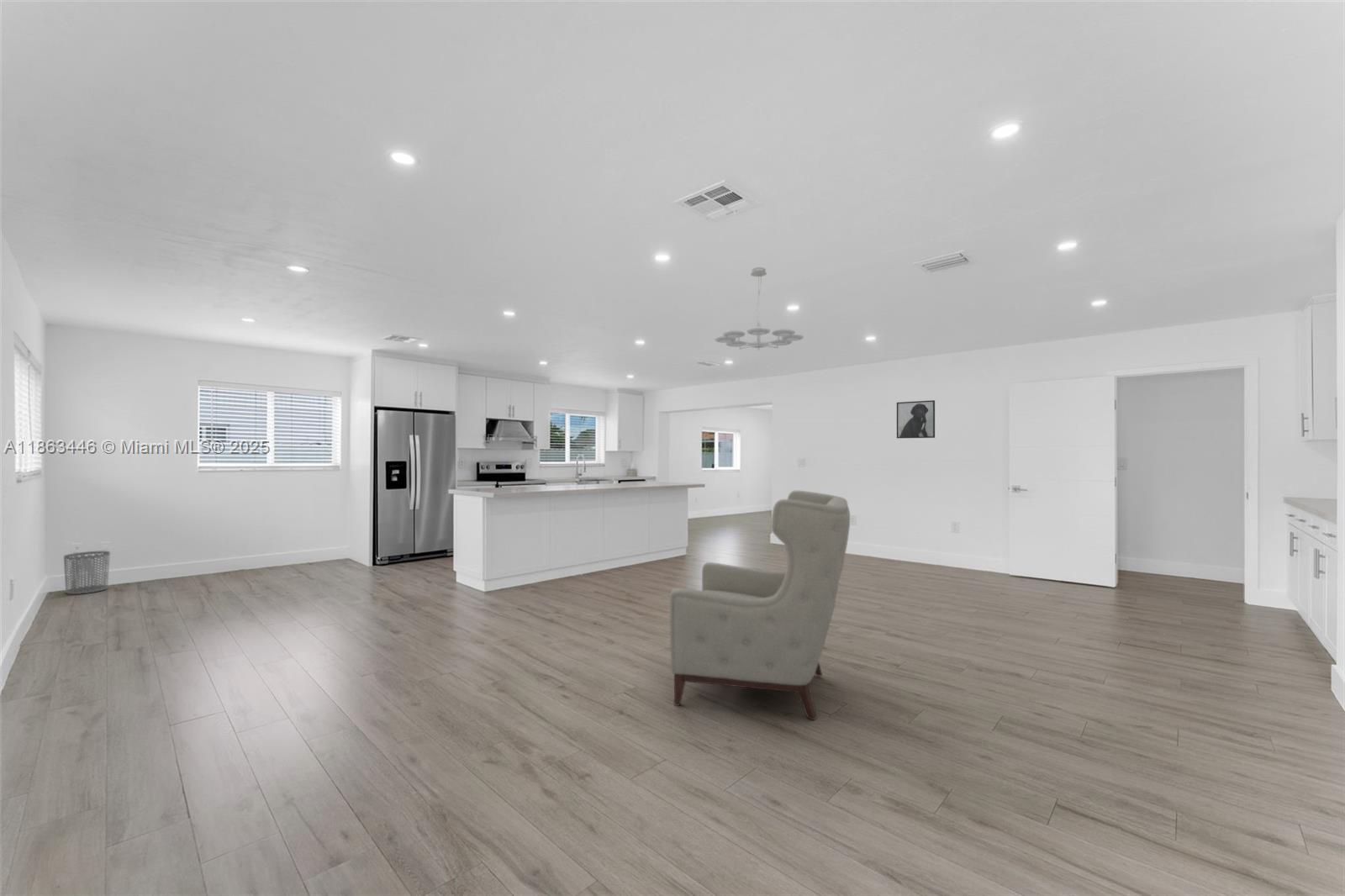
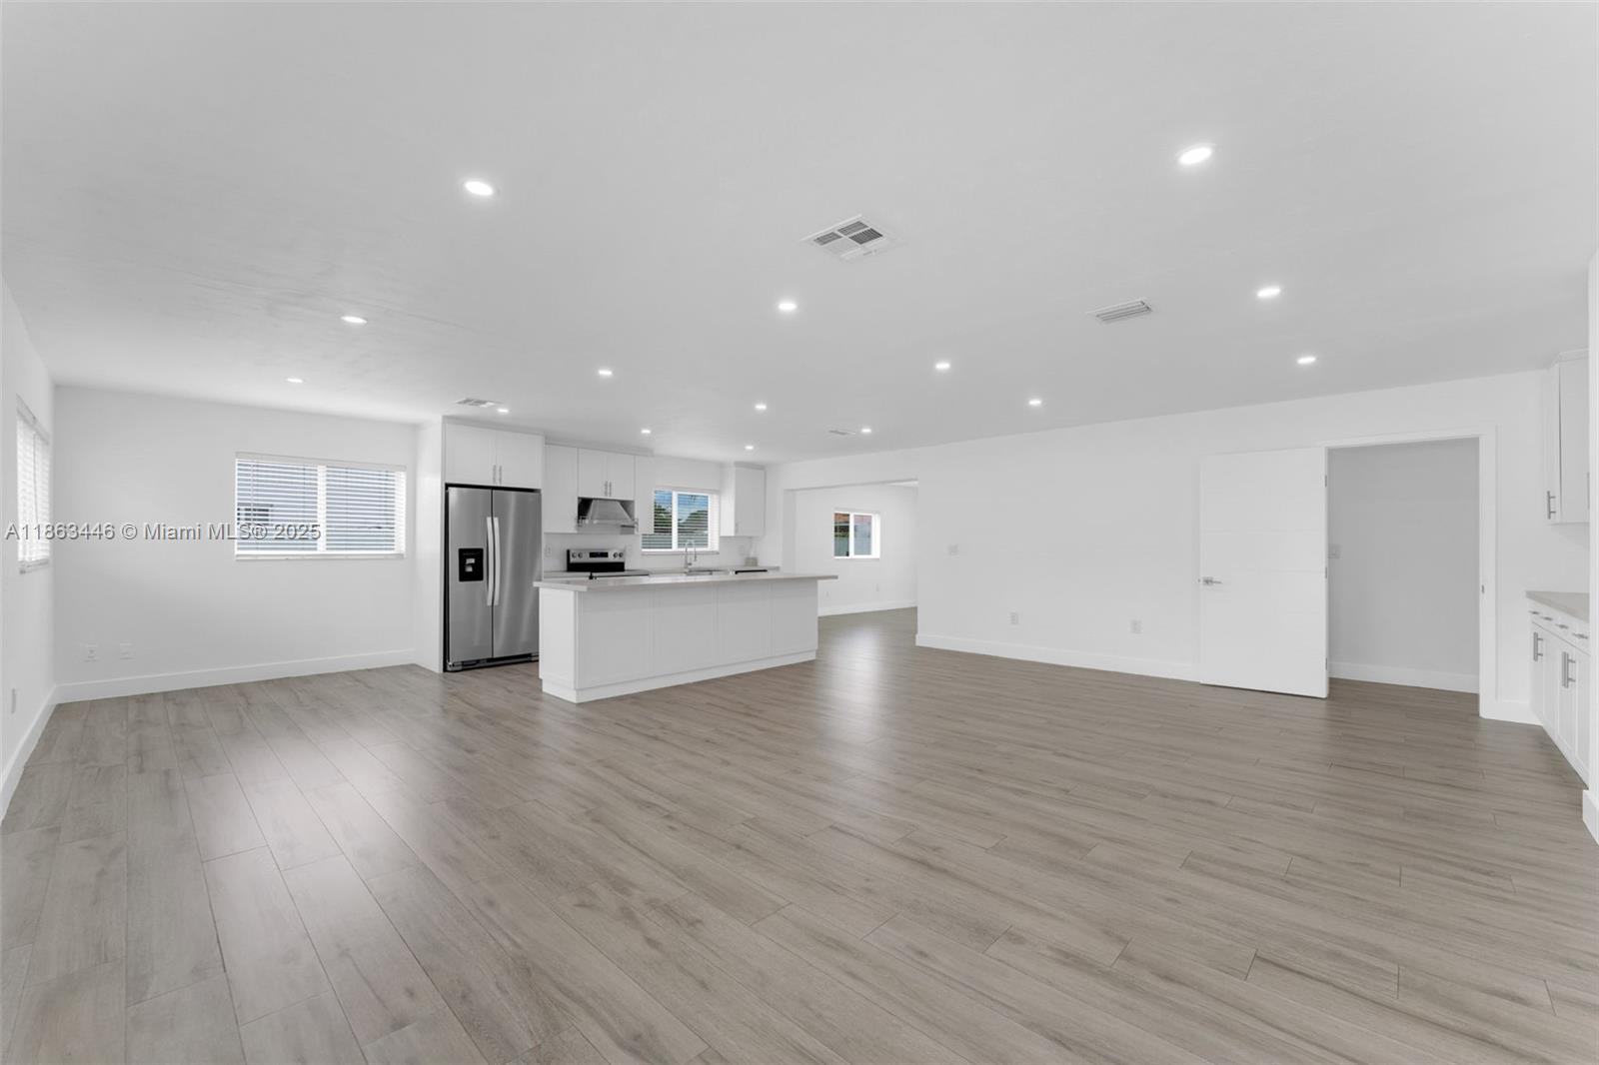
- waste bin [63,551,111,595]
- chandelier [714,266,804,351]
- chair [669,490,851,721]
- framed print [896,399,936,439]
